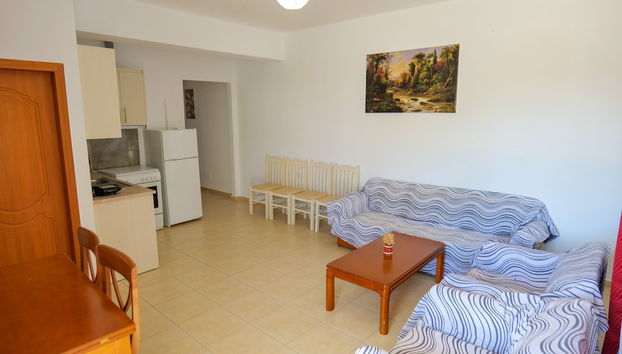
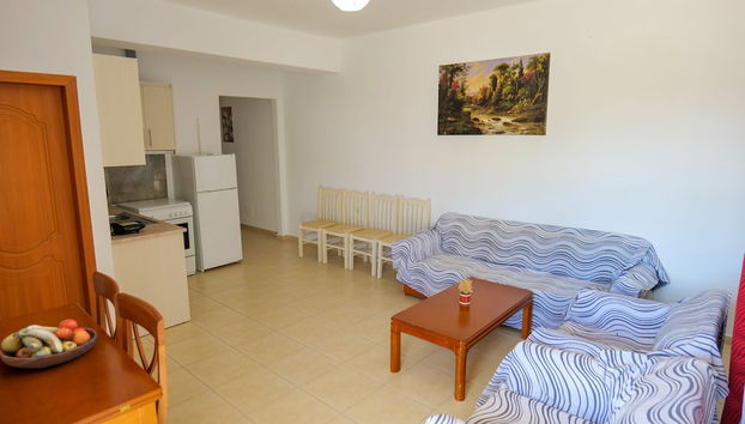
+ fruit bowl [0,319,98,369]
